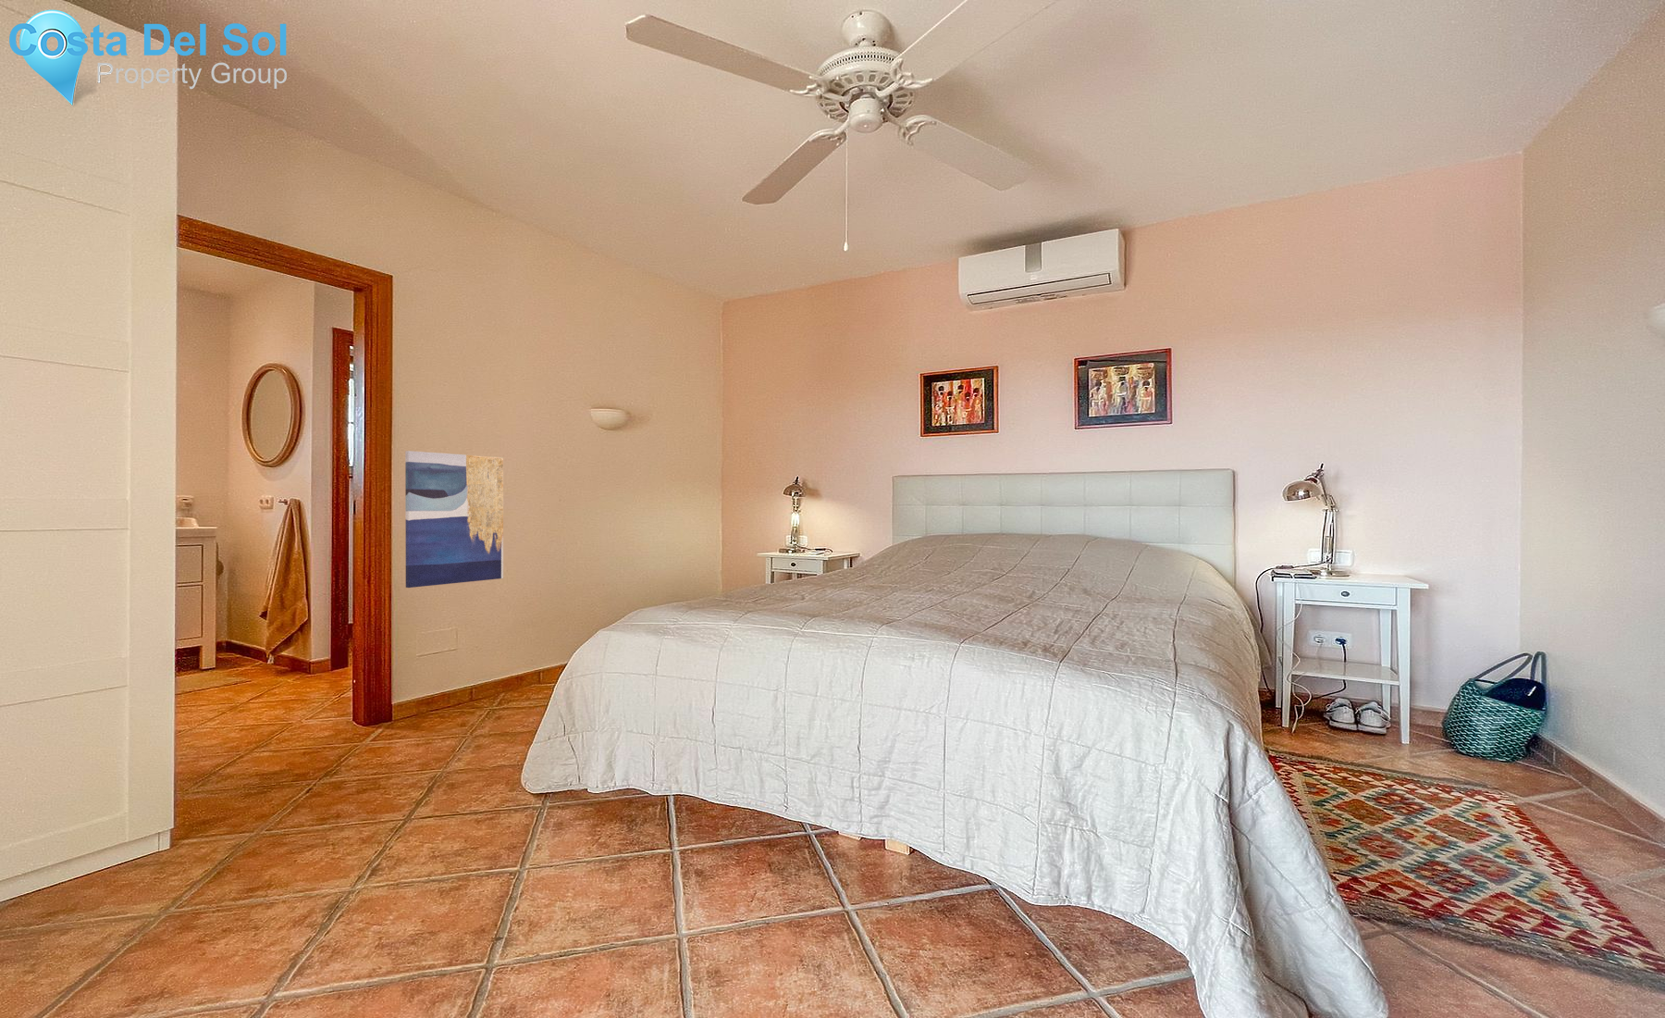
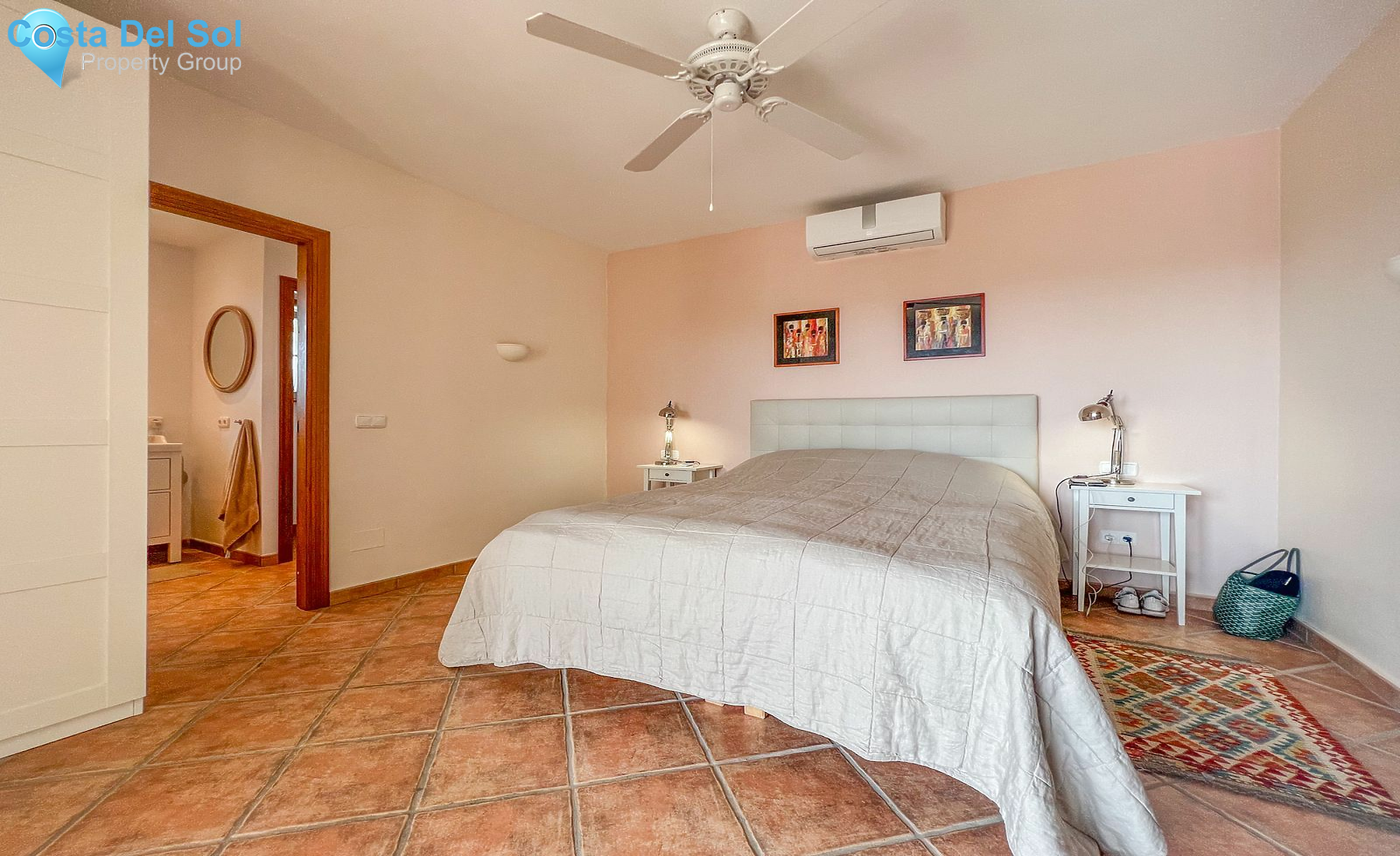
- wall art [404,450,504,589]
